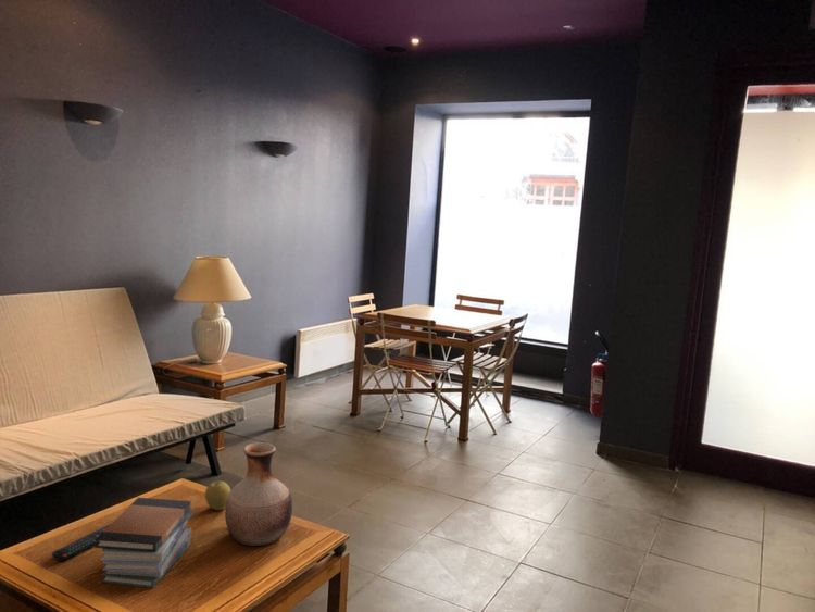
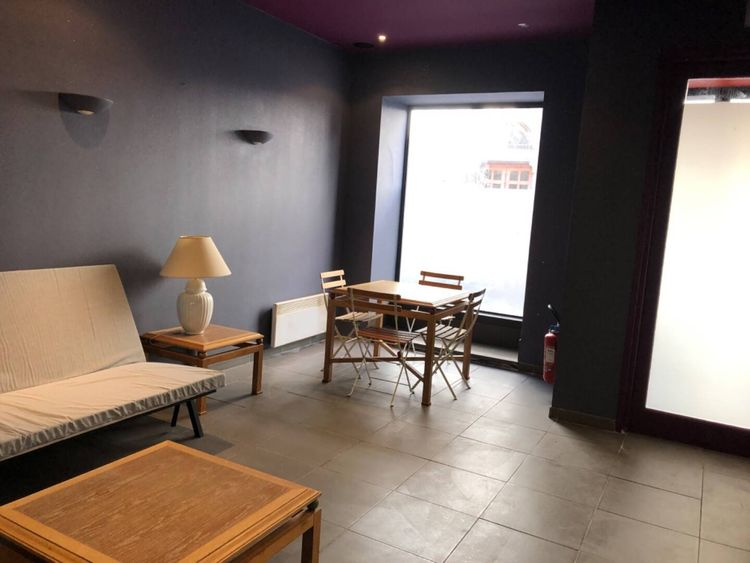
- book stack [95,497,195,589]
- remote control [51,522,112,562]
- fruit [204,480,231,511]
- vase [224,441,293,547]
